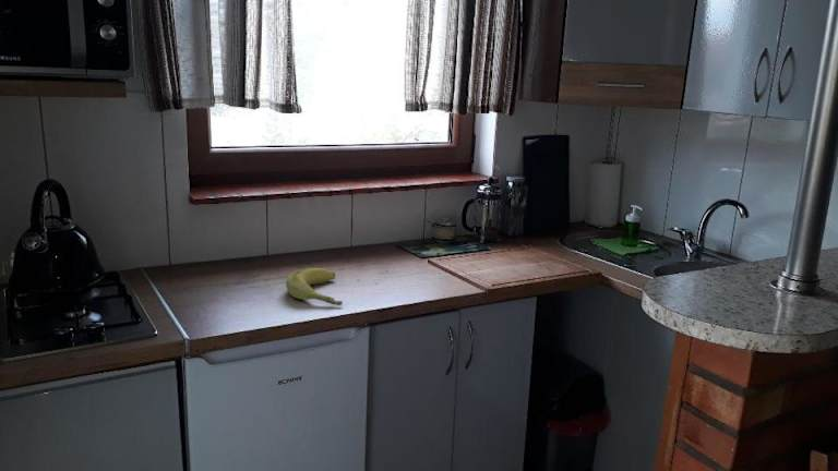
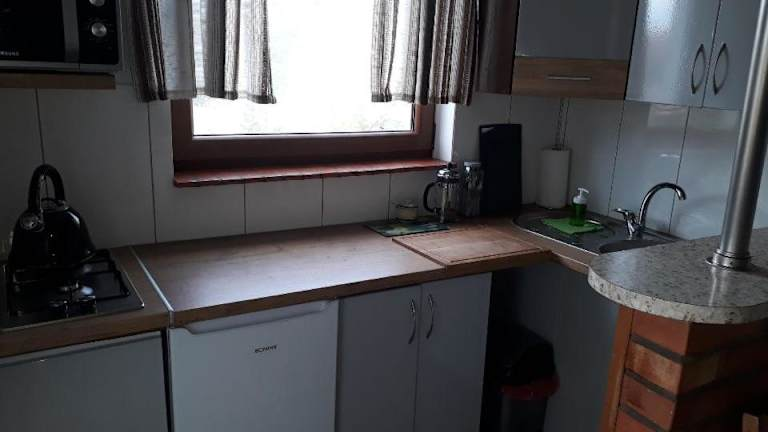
- banana [285,267,344,306]
